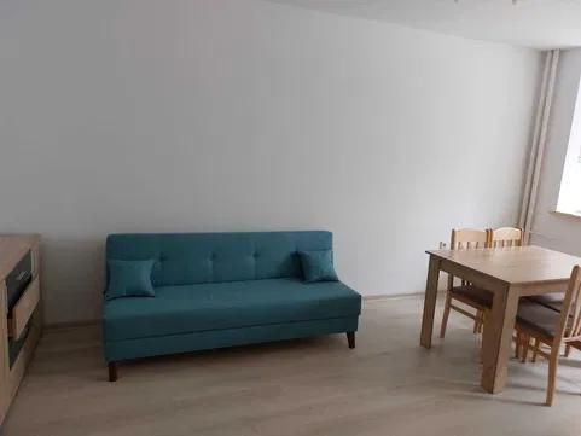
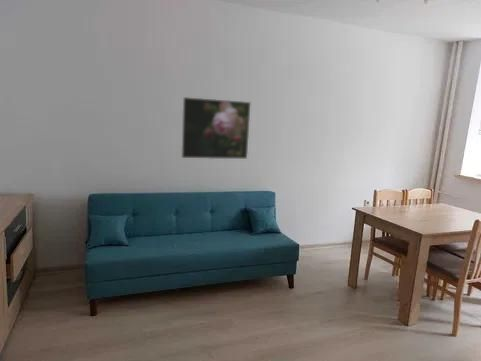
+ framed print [180,96,252,160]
